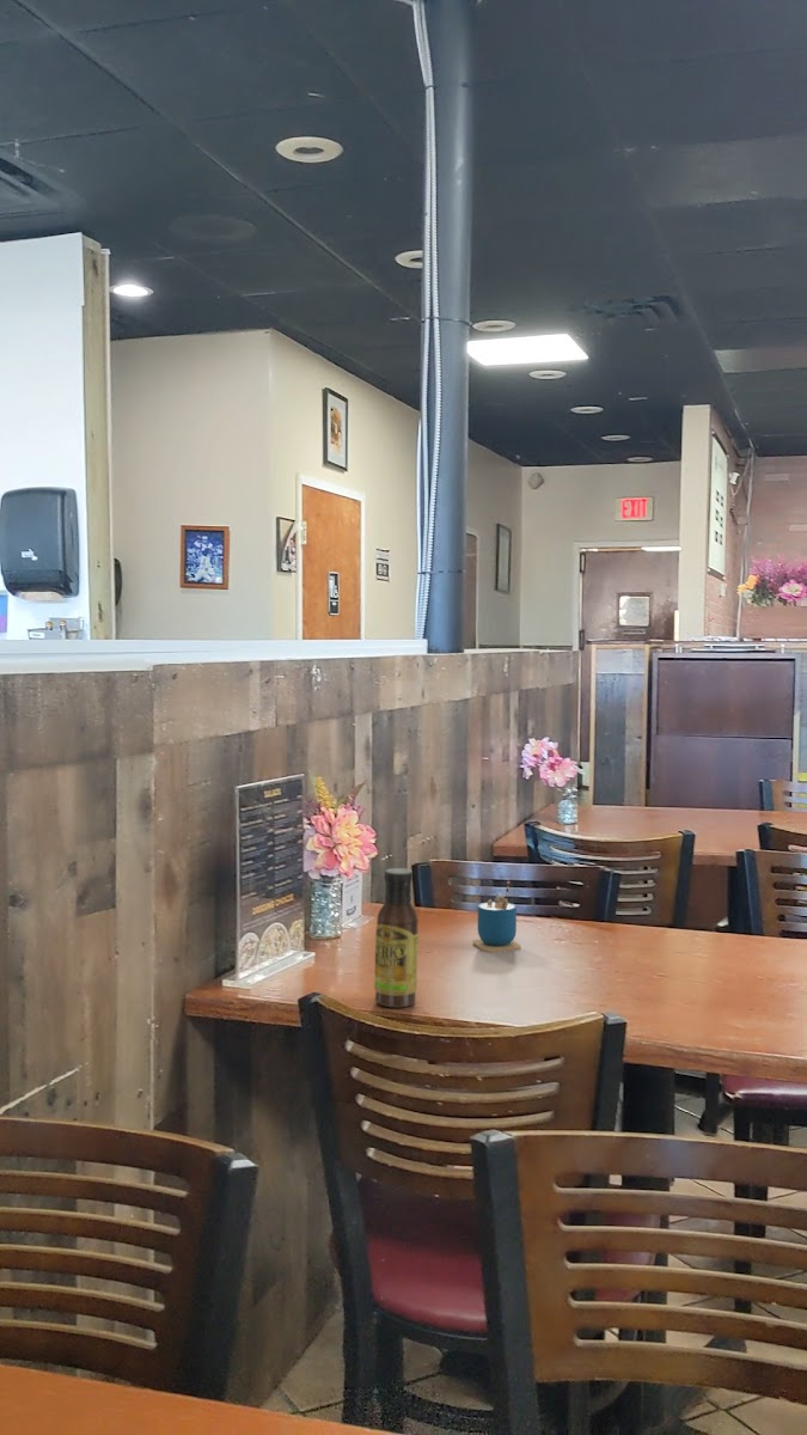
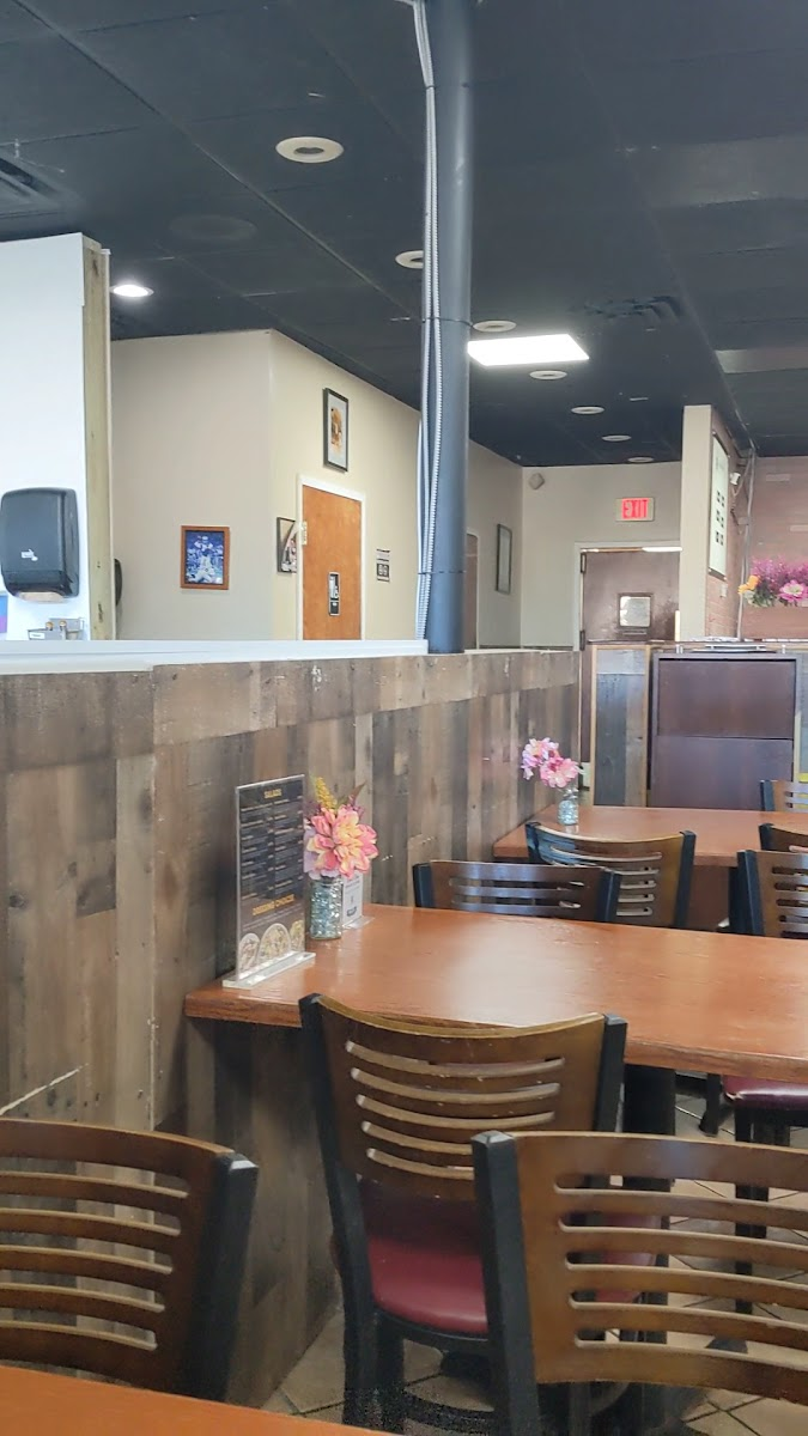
- sauce bottle [373,867,420,1009]
- cup [472,880,522,953]
